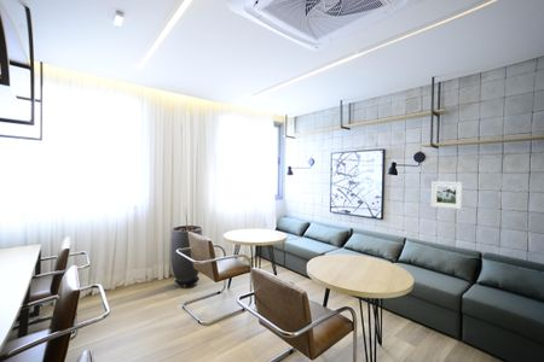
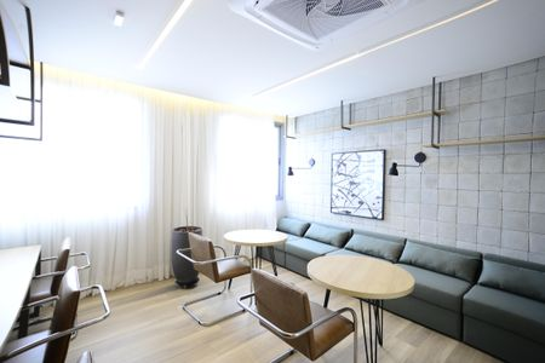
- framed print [430,180,464,210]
